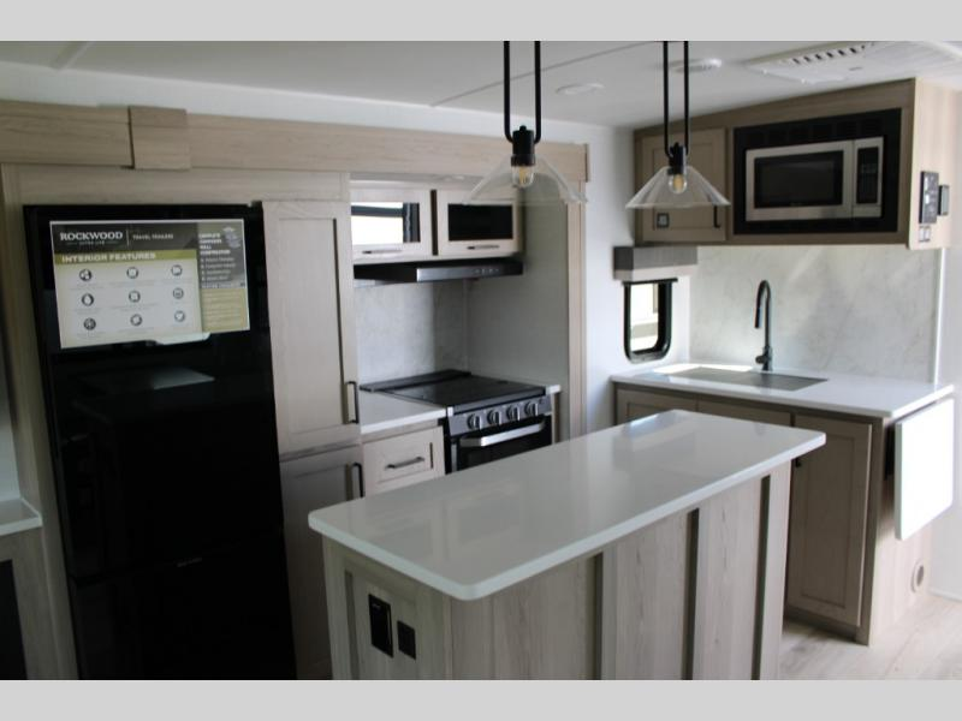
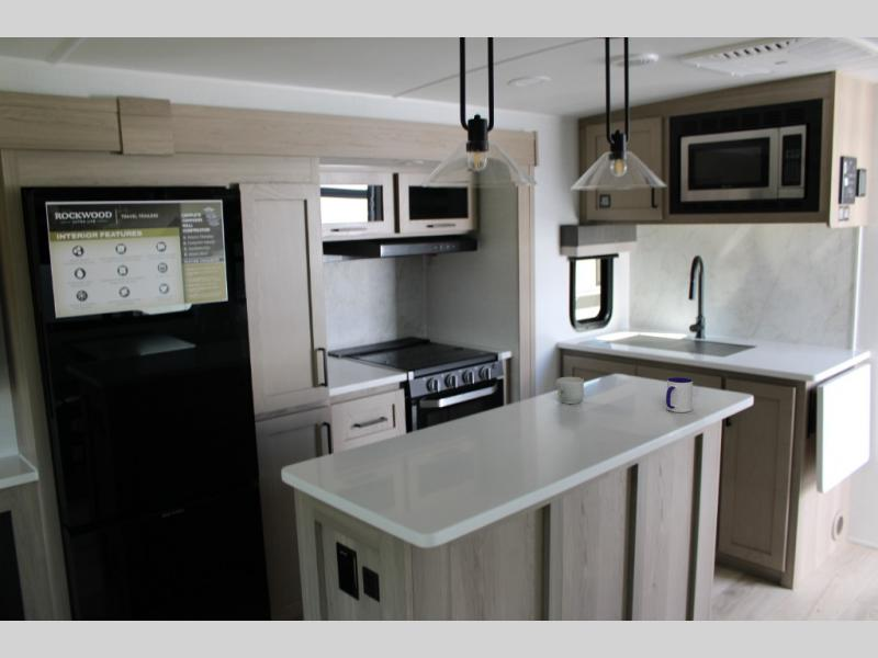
+ mug [665,376,694,413]
+ mug [554,376,585,405]
